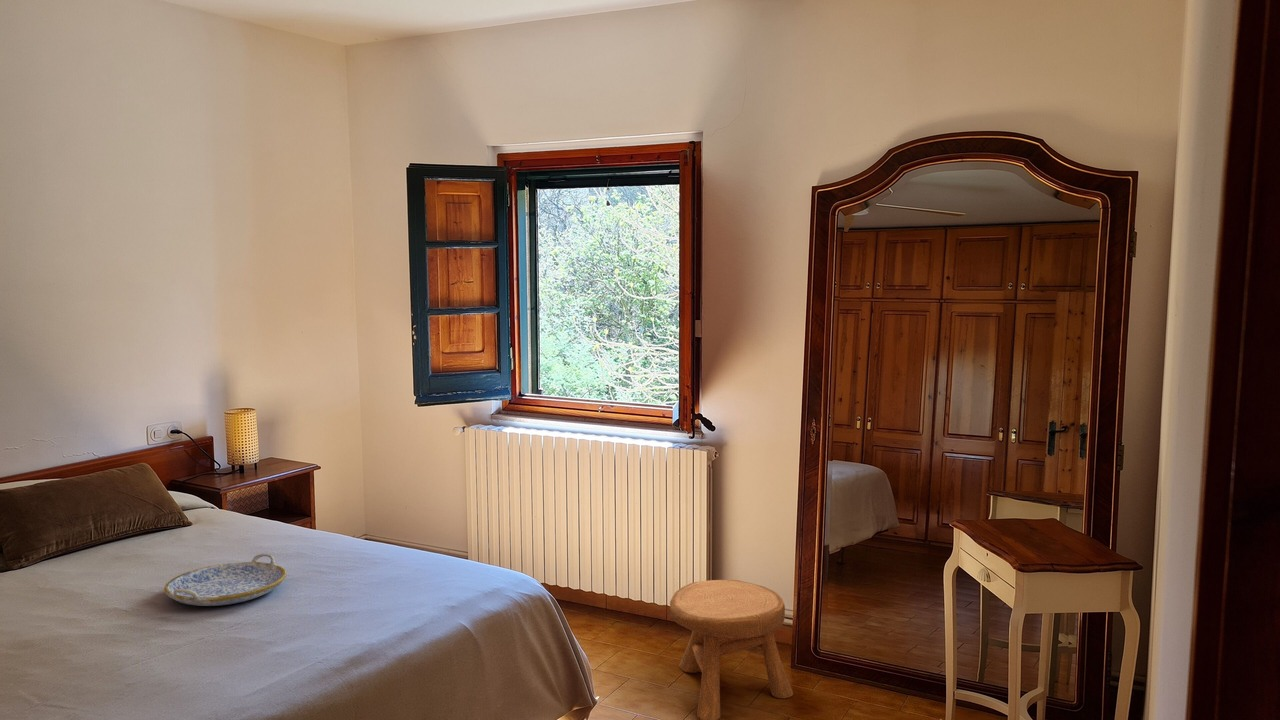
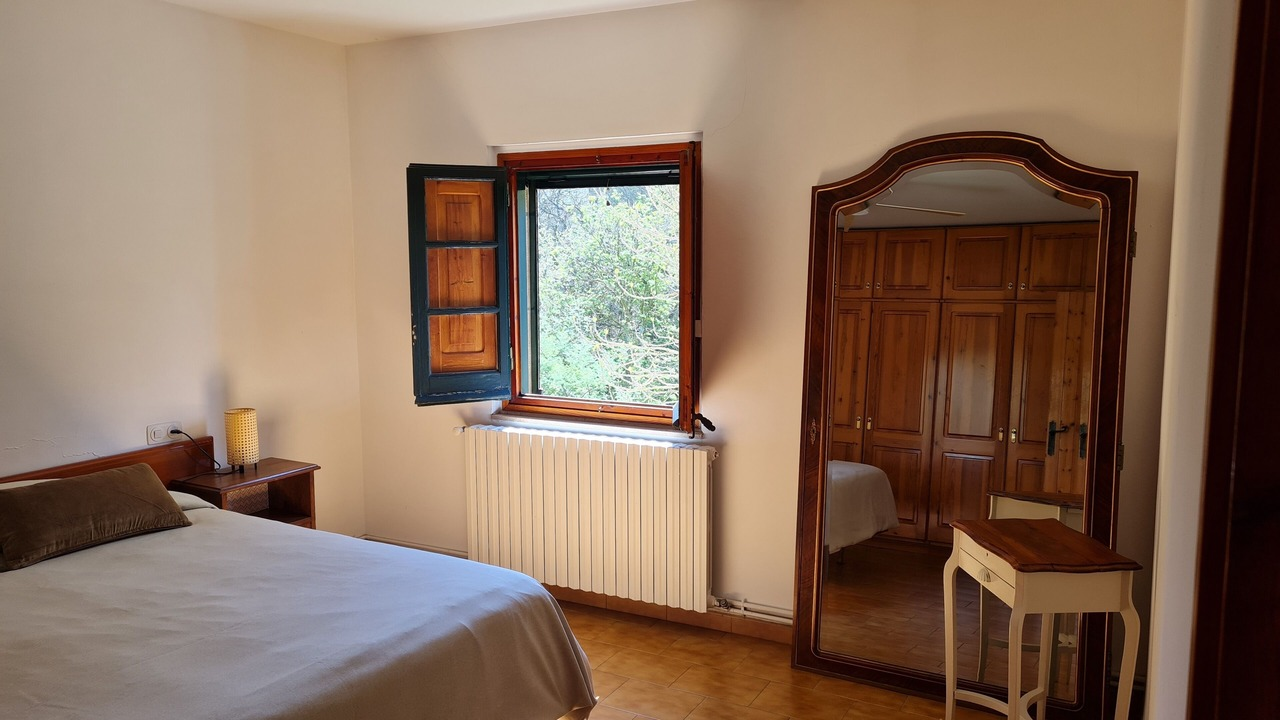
- stool [669,579,794,720]
- serving tray [163,553,287,607]
